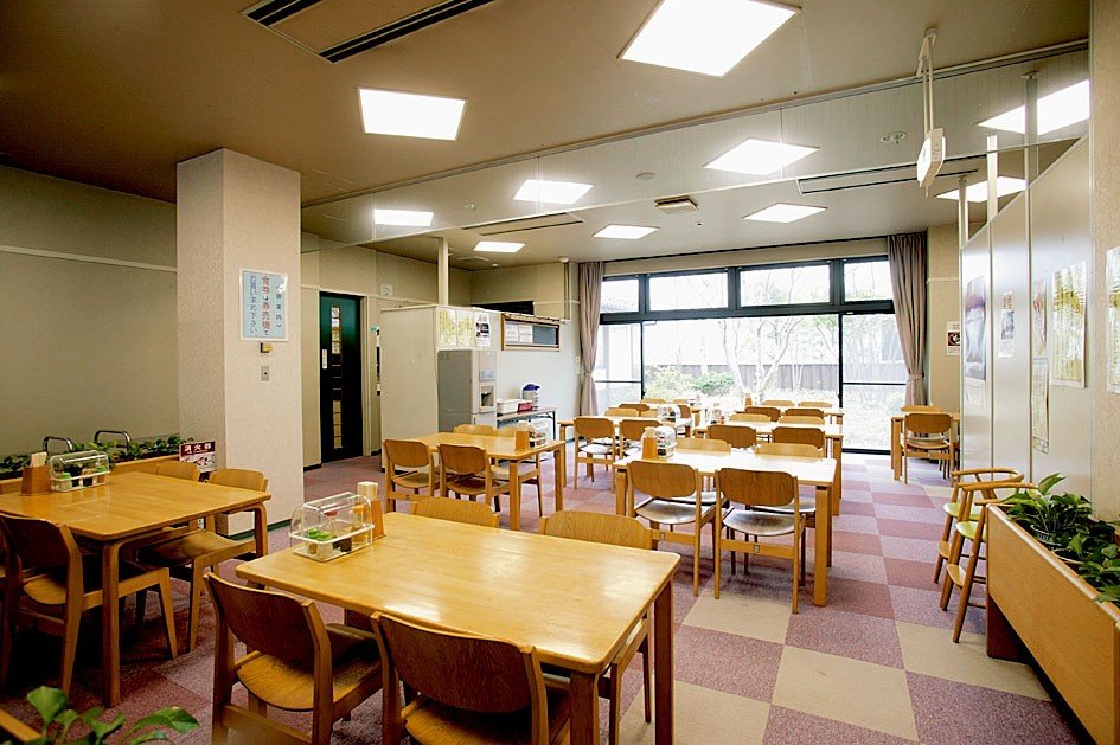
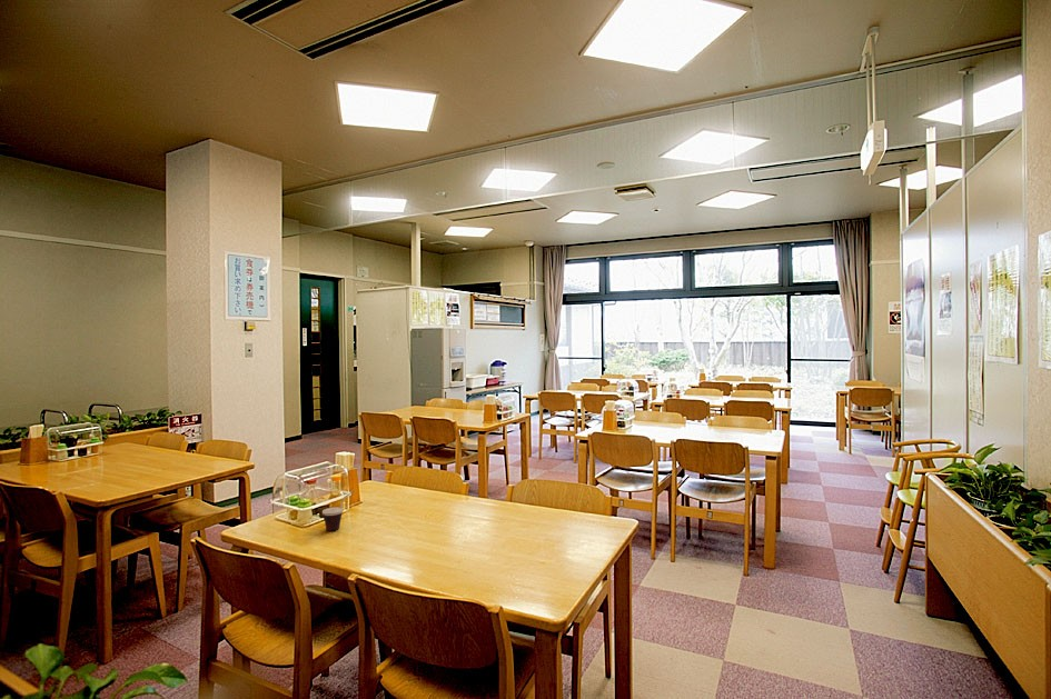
+ cup [321,490,355,532]
